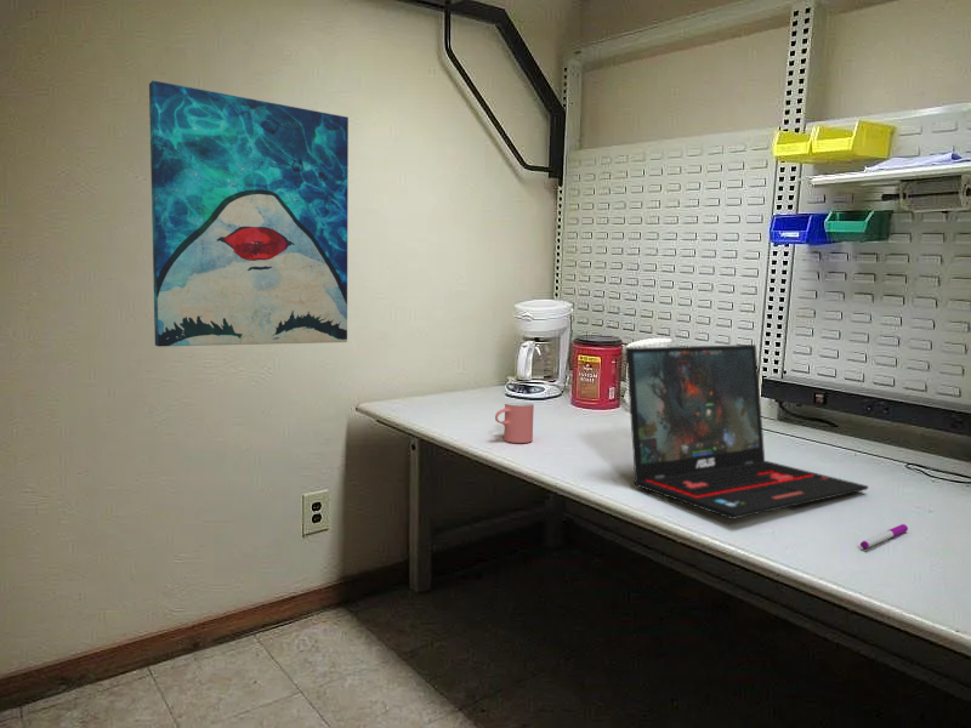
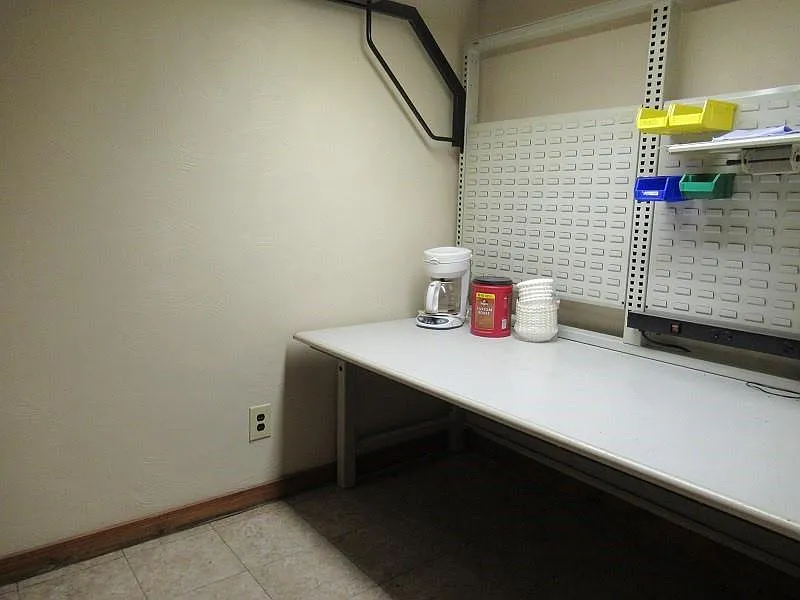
- wall art [148,79,350,348]
- cup [494,400,535,444]
- pen [859,523,909,550]
- laptop [625,343,869,521]
